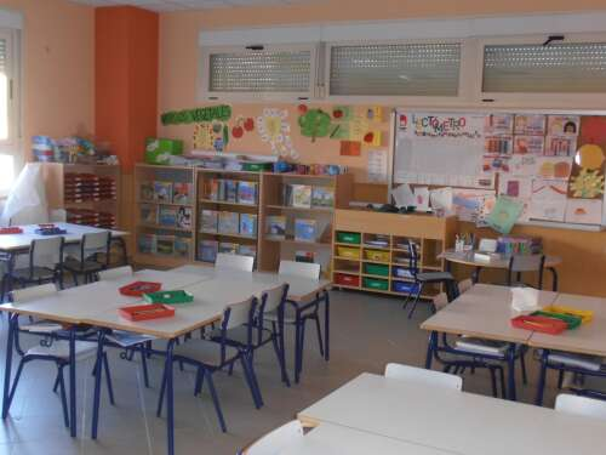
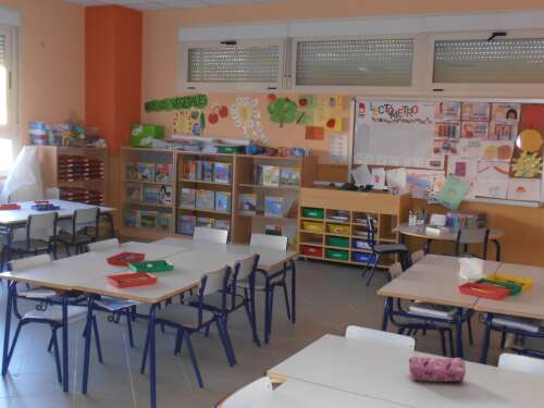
+ pencil case [407,355,467,383]
